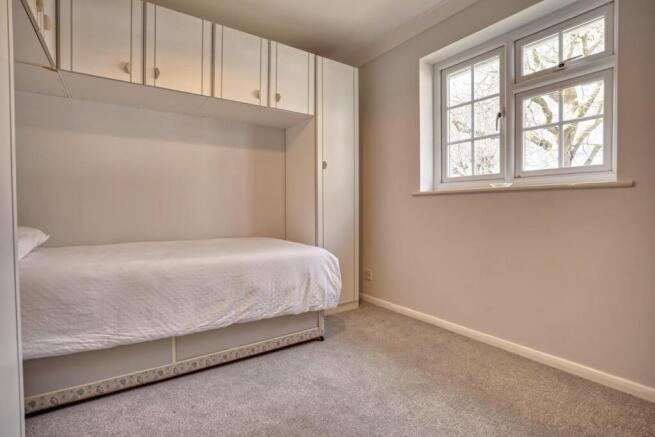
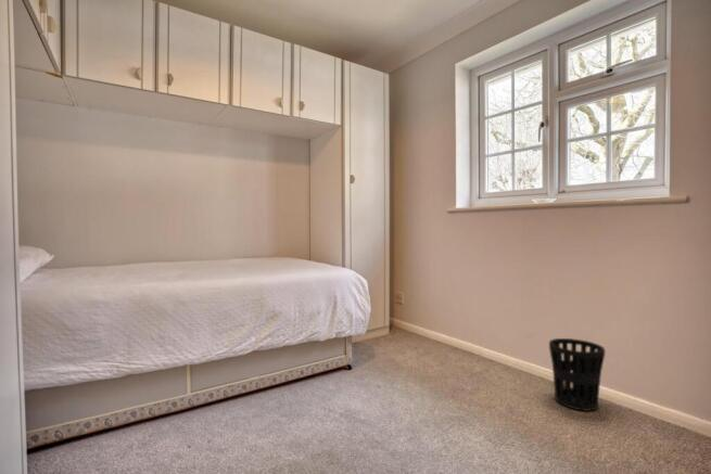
+ wastebasket [548,337,606,412]
